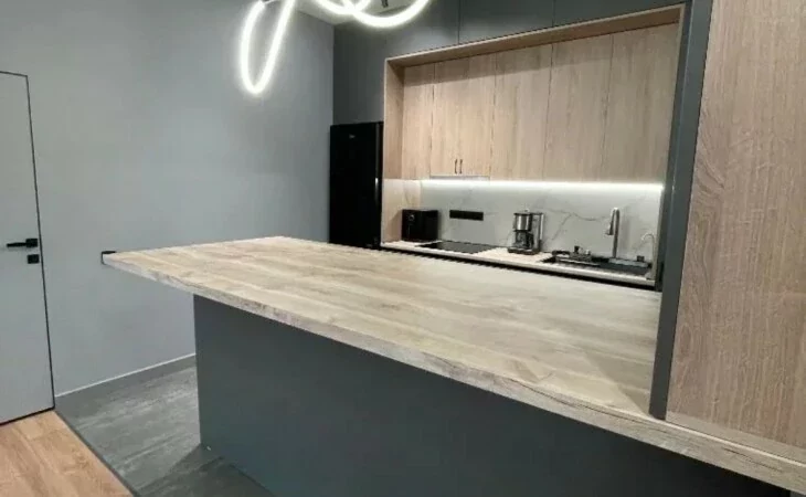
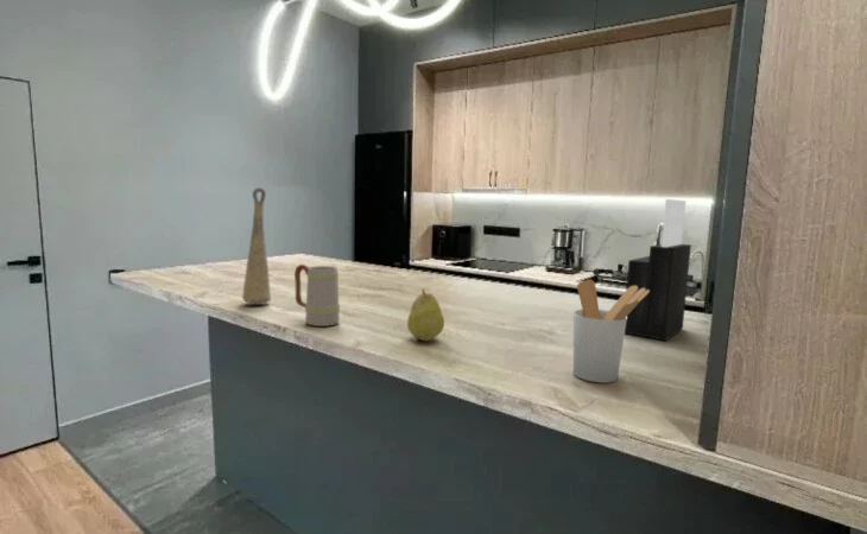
+ knife block [625,198,692,342]
+ mug [293,263,341,328]
+ fruit [406,288,445,342]
+ utensil holder [572,278,650,383]
+ decorative vase [241,186,272,306]
